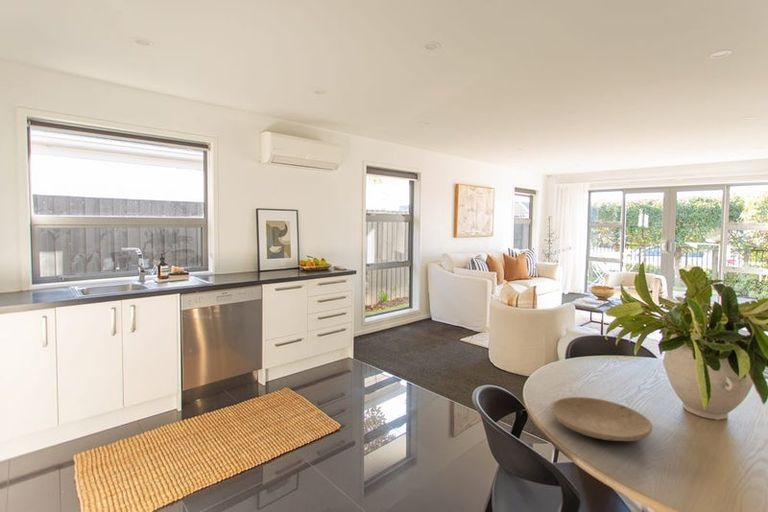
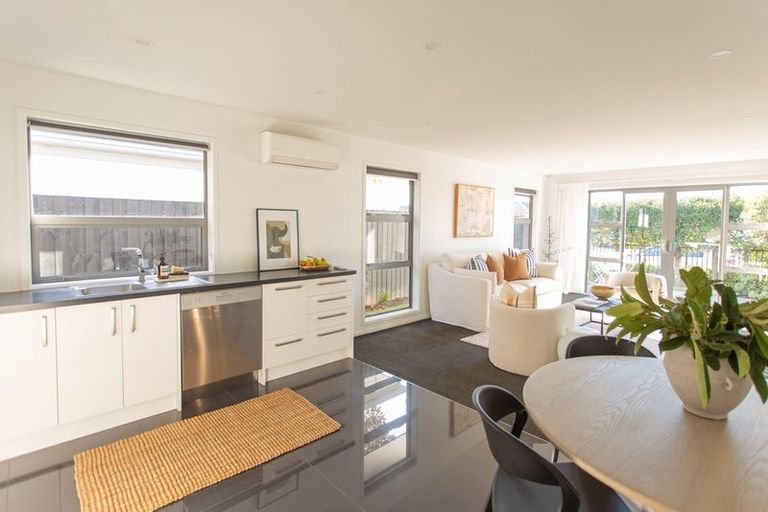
- plate [550,396,653,442]
